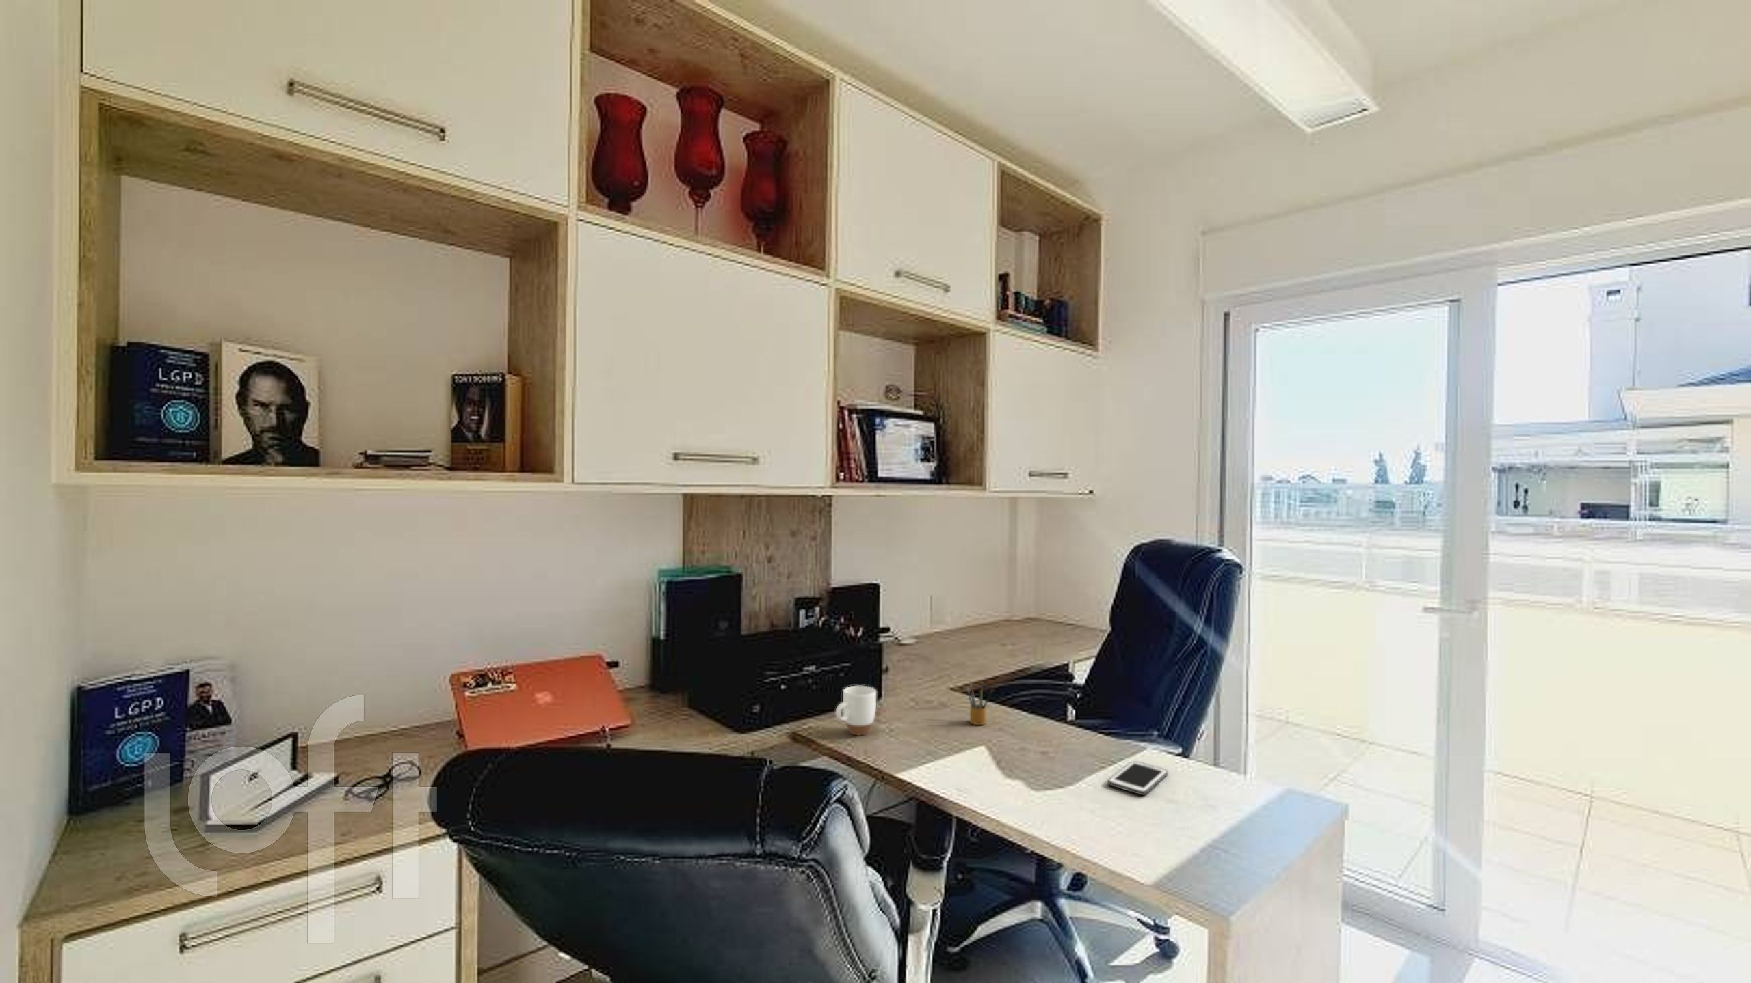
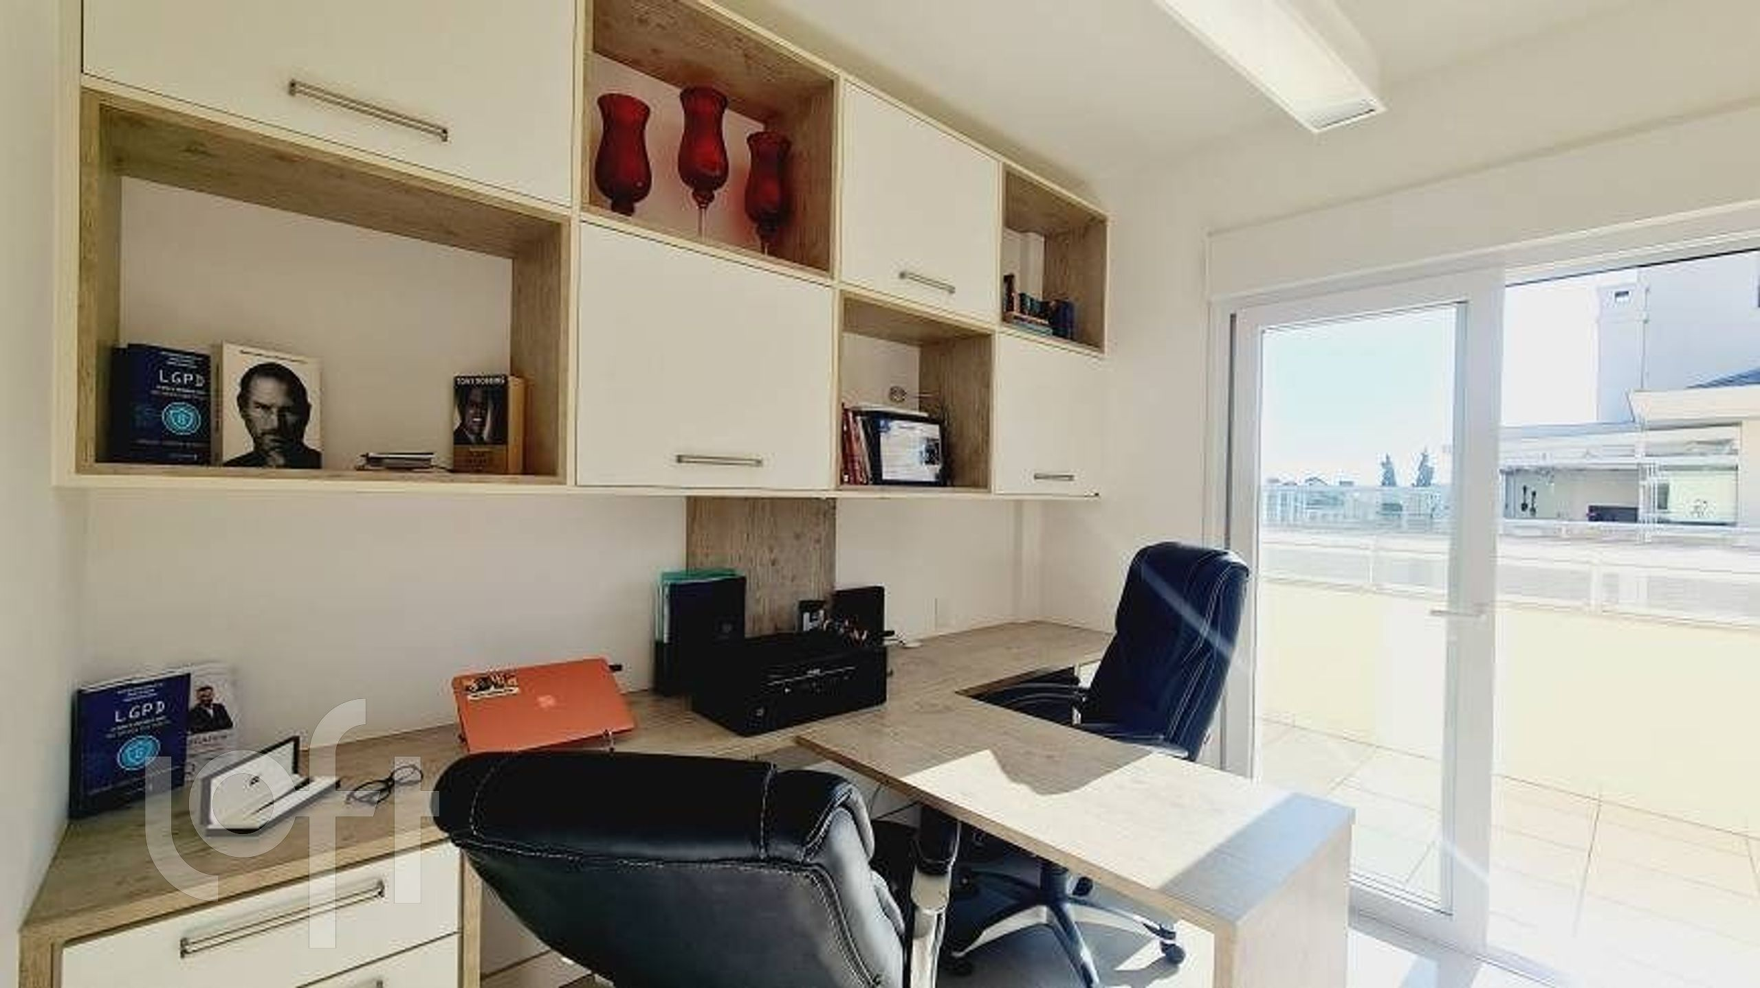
- cell phone [1108,761,1168,796]
- mug [835,685,877,737]
- pencil box [967,680,993,726]
